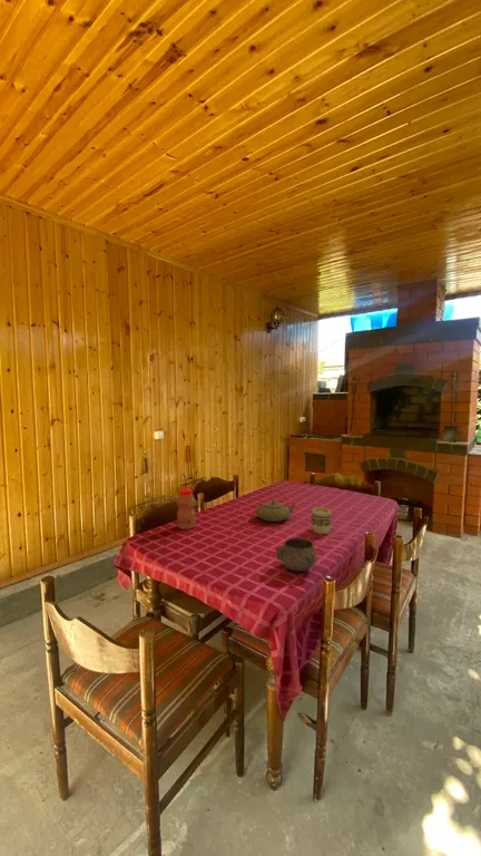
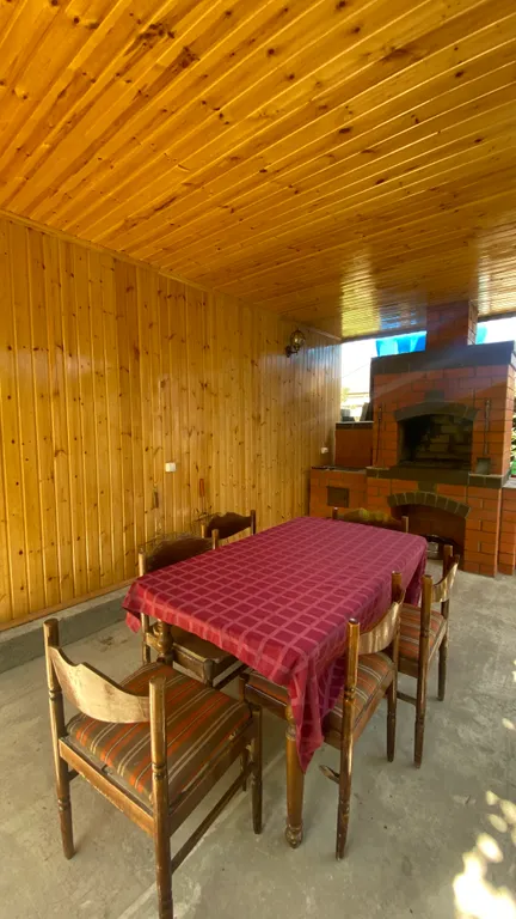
- cup [310,506,333,535]
- decorative bowl [275,536,318,572]
- teapot [254,489,297,523]
- bottle [176,488,197,531]
